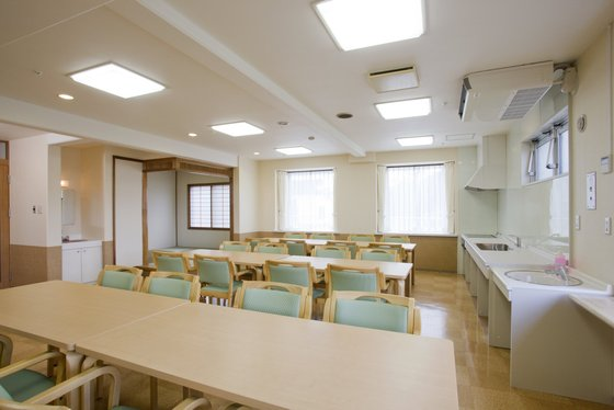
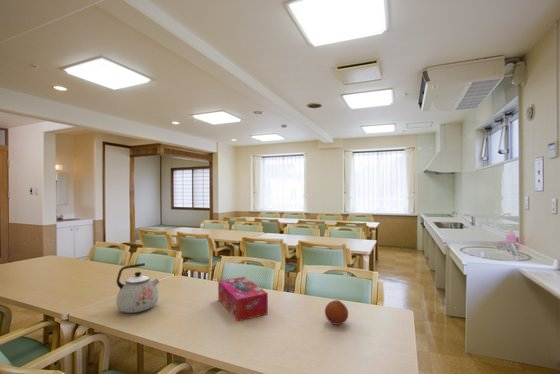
+ kettle [115,262,160,314]
+ tissue box [217,276,269,322]
+ fruit [324,299,349,326]
